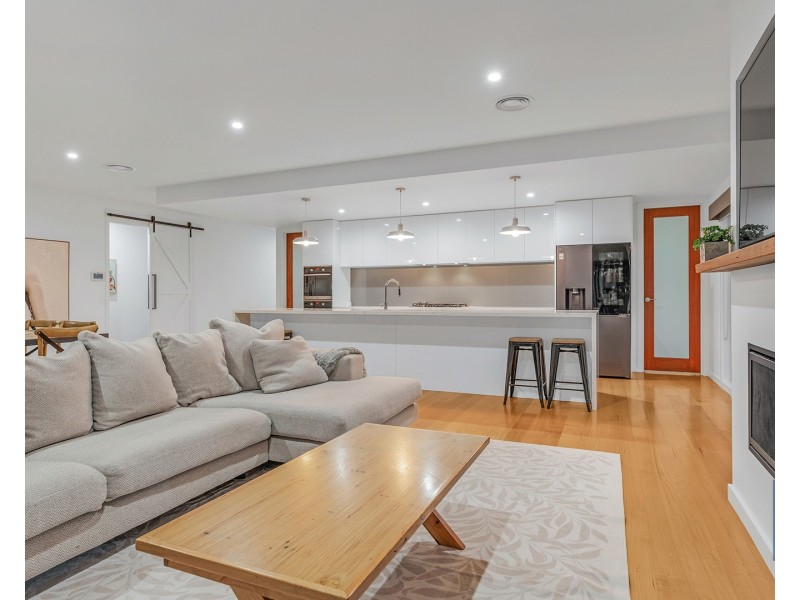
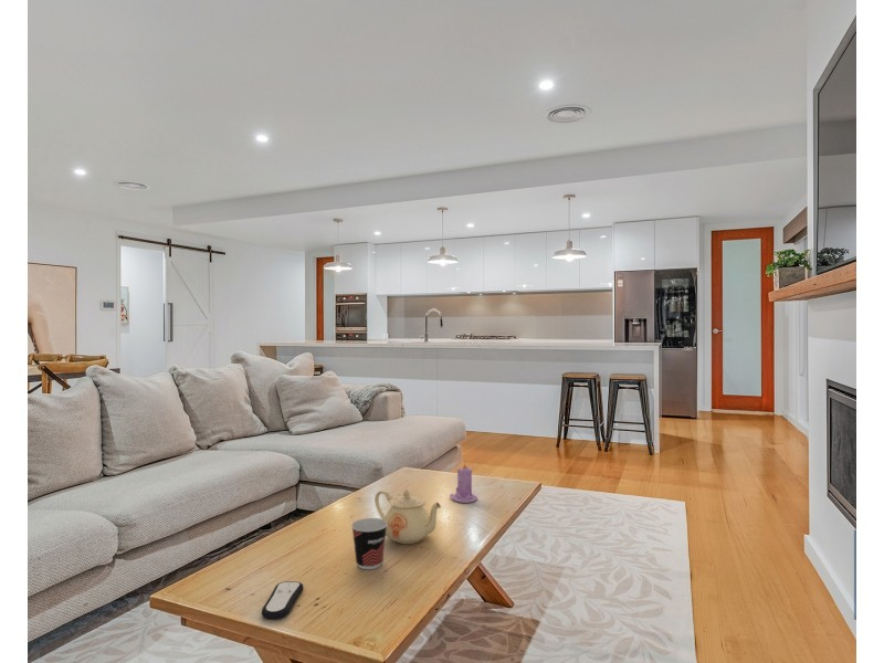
+ teapot [373,488,442,545]
+ cup [350,517,387,570]
+ candle [449,462,478,504]
+ remote control [261,580,304,620]
